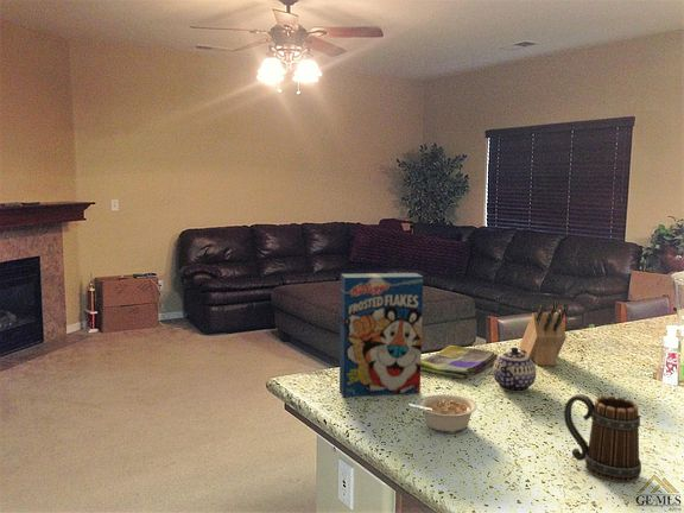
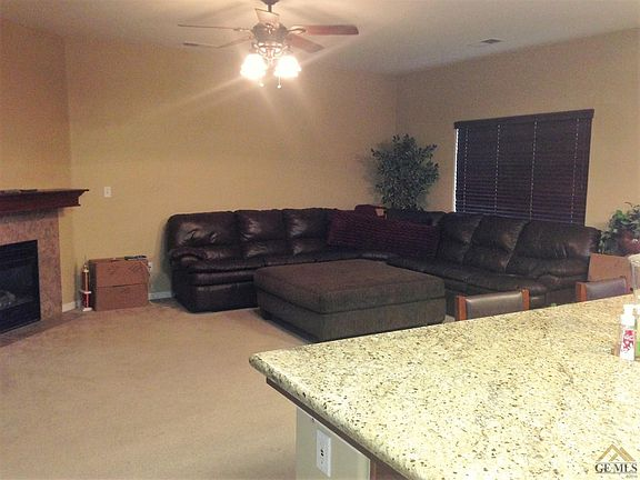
- teapot [492,347,537,393]
- legume [407,393,479,435]
- mug [563,393,642,483]
- dish towel [420,344,500,380]
- knife block [518,299,569,367]
- cereal box [338,272,424,398]
